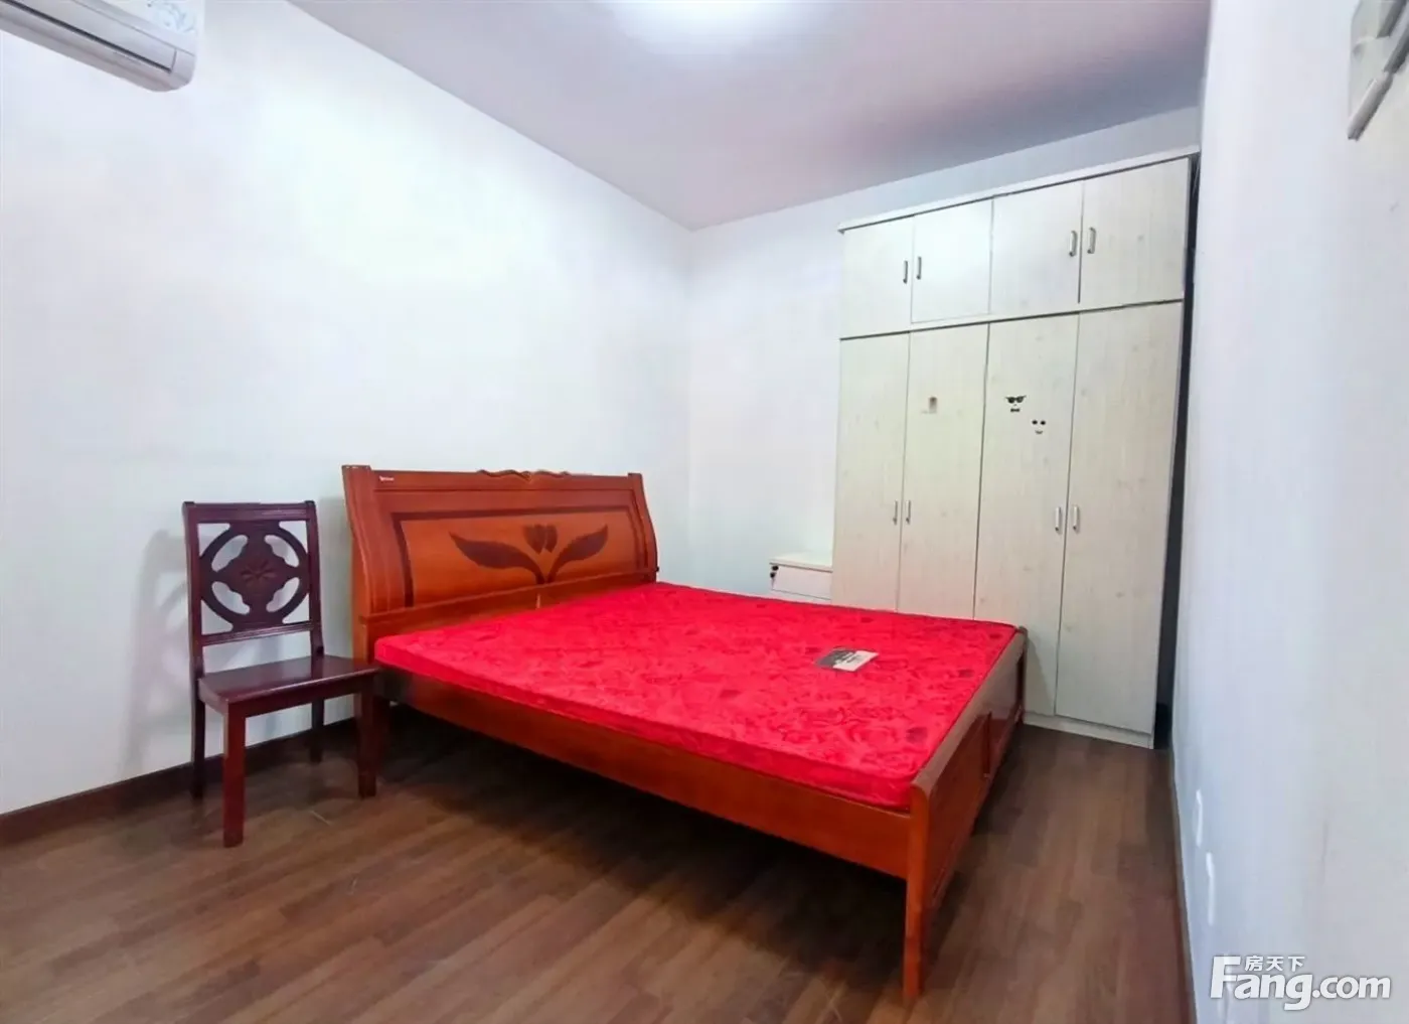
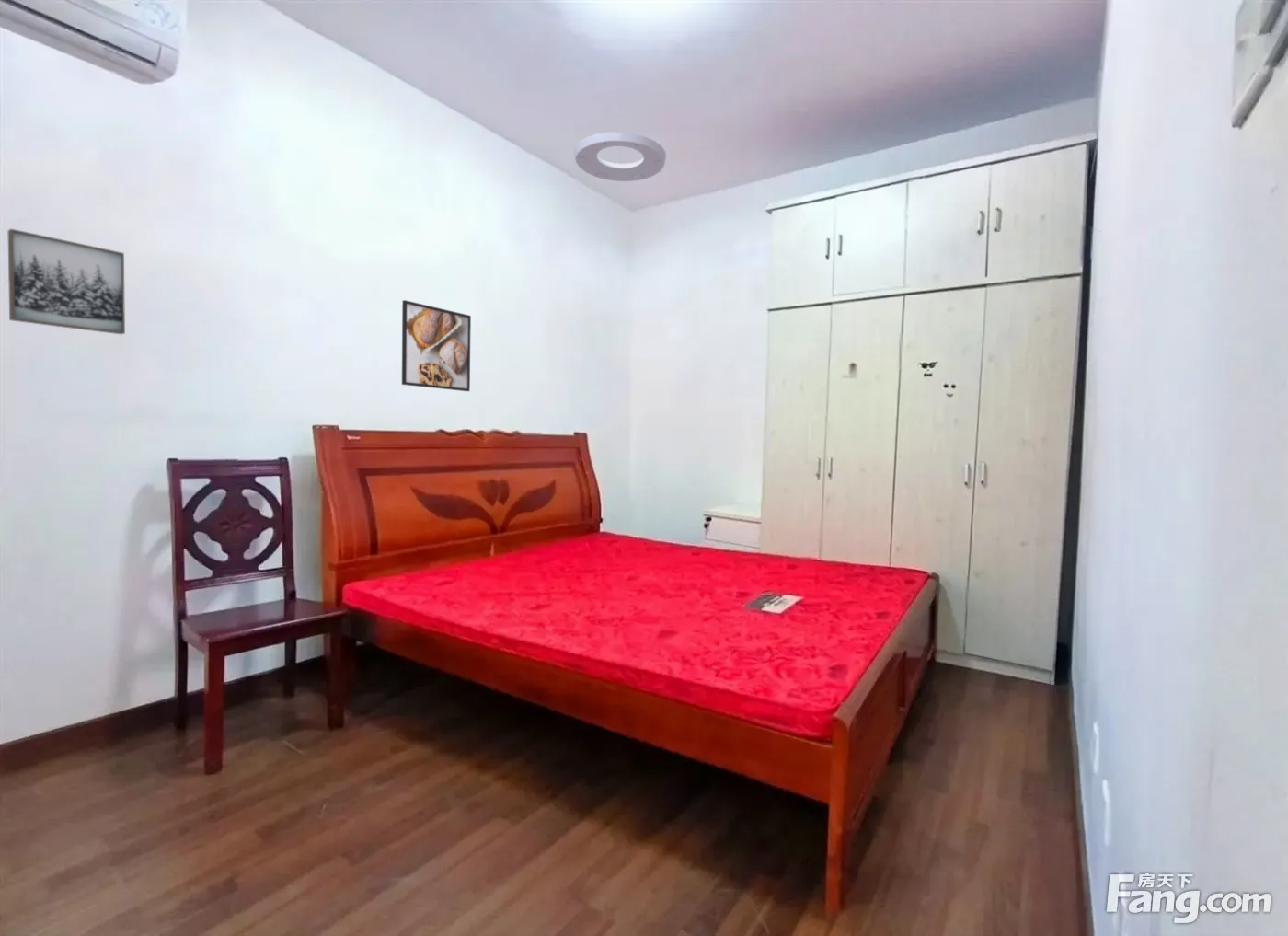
+ ceiling light [573,131,667,182]
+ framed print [401,299,472,392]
+ wall art [7,228,126,335]
